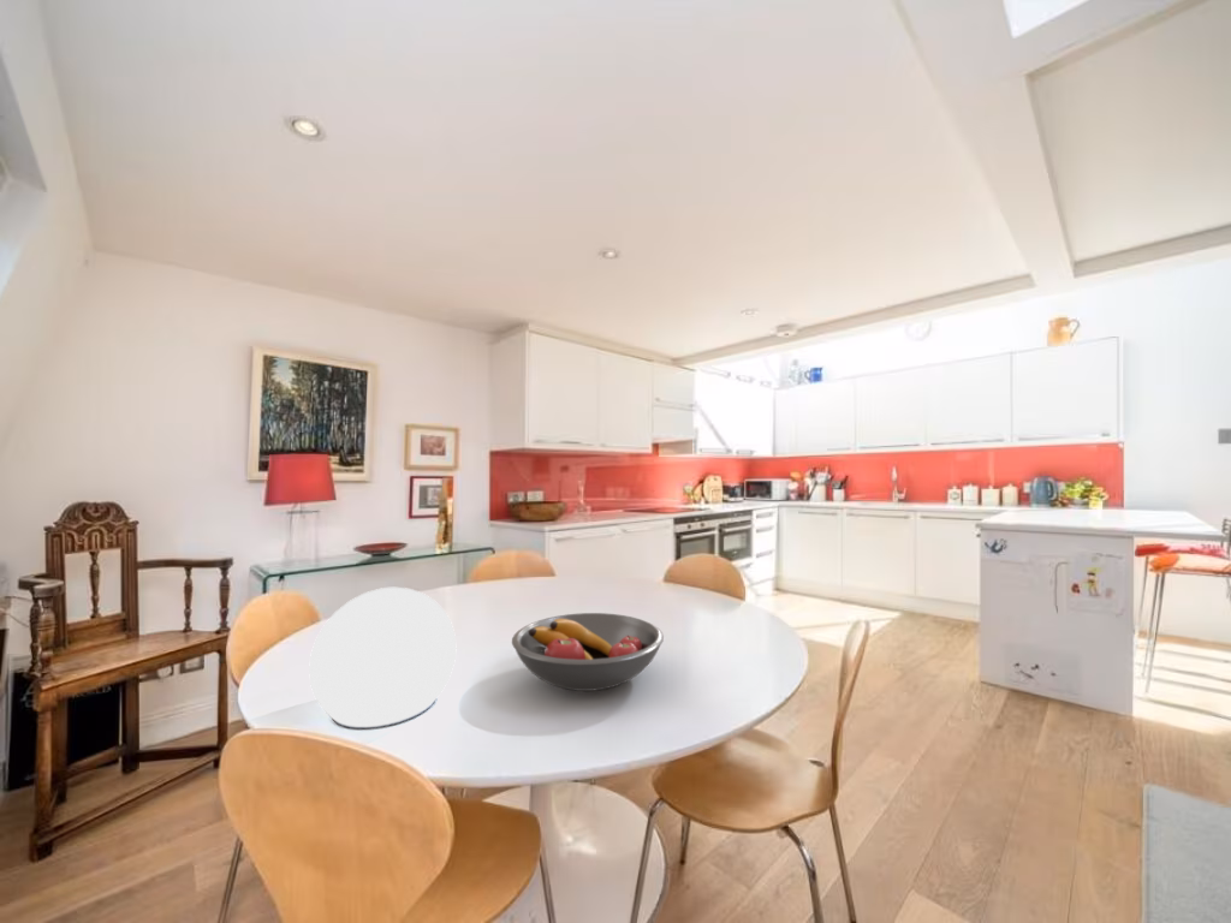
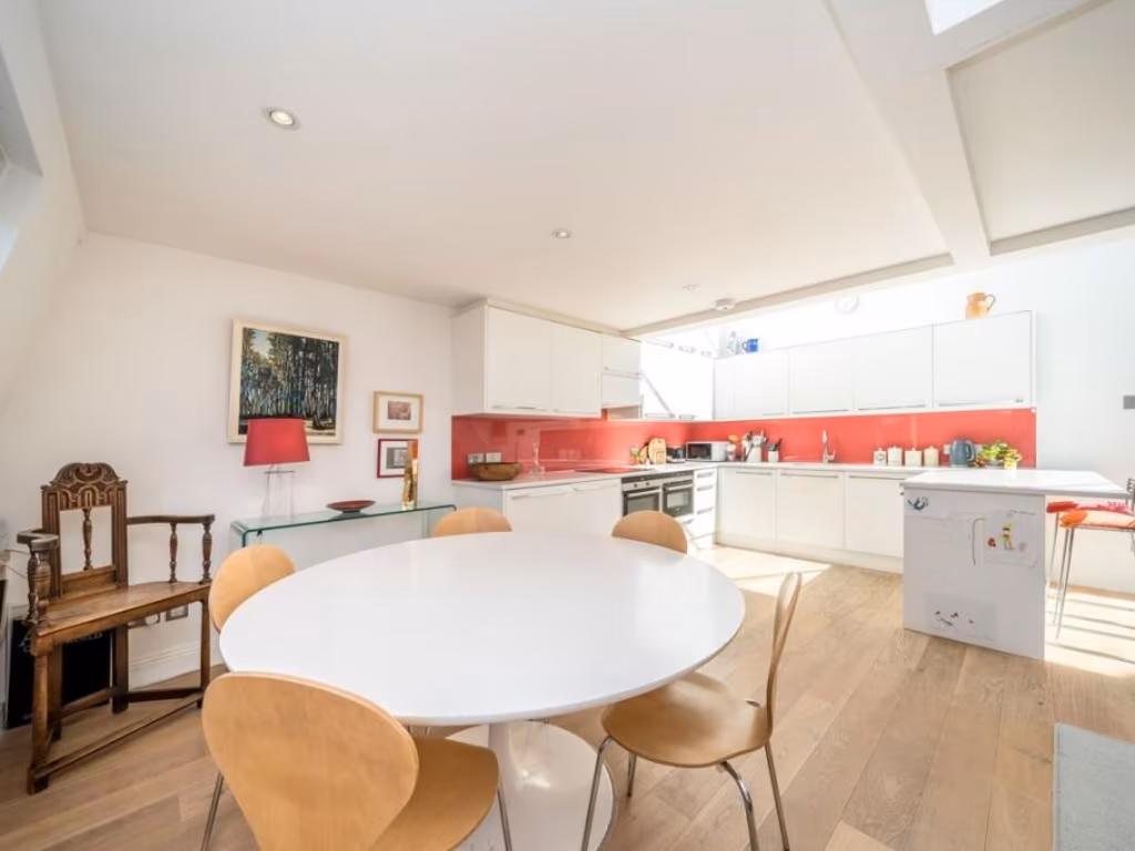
- plate [308,586,458,730]
- fruit bowl [511,612,665,692]
